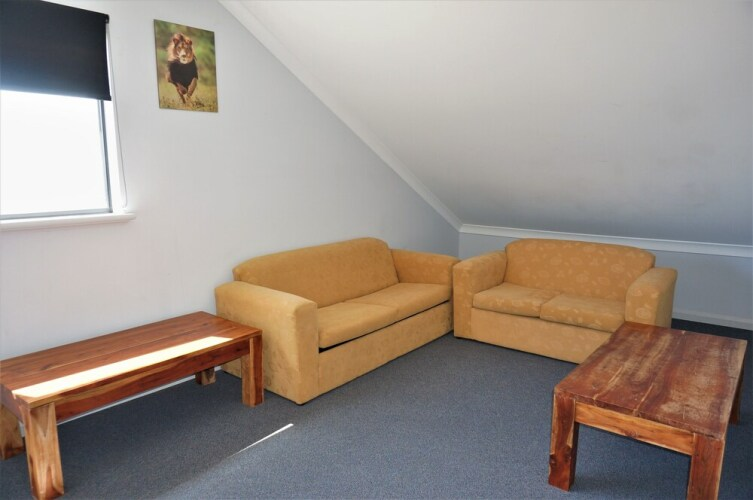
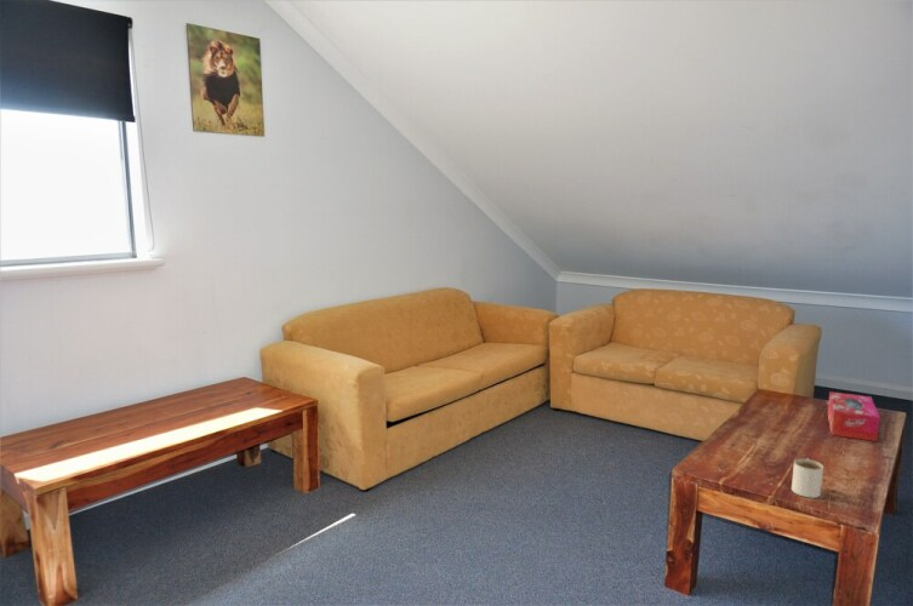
+ mug [791,457,824,499]
+ tissue box [827,390,880,442]
